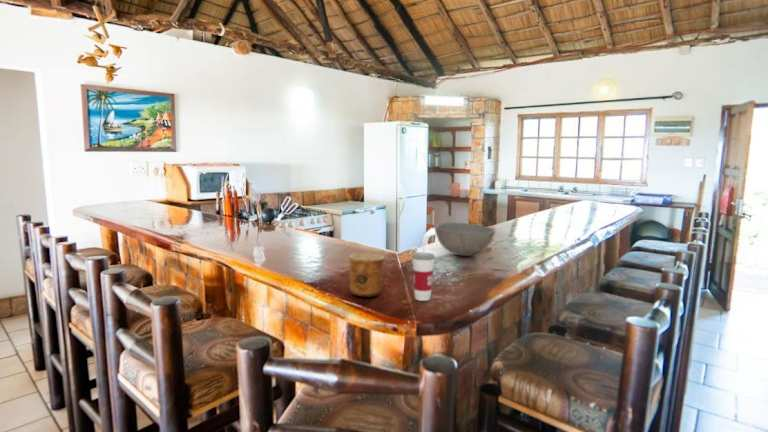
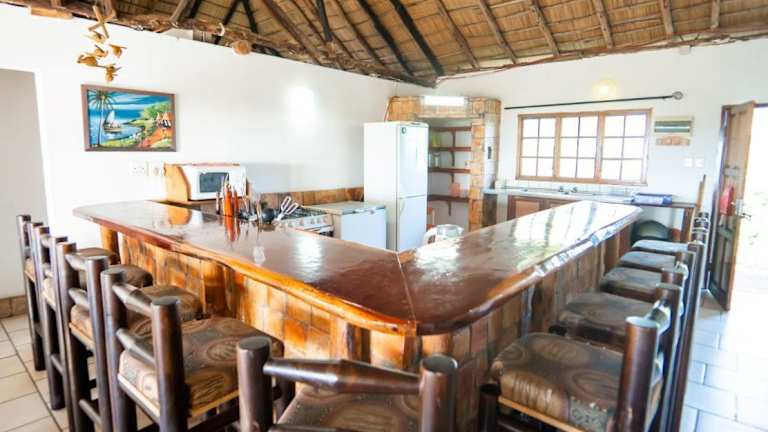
- cup [348,253,386,298]
- cup [411,238,436,302]
- bowl [433,222,496,257]
